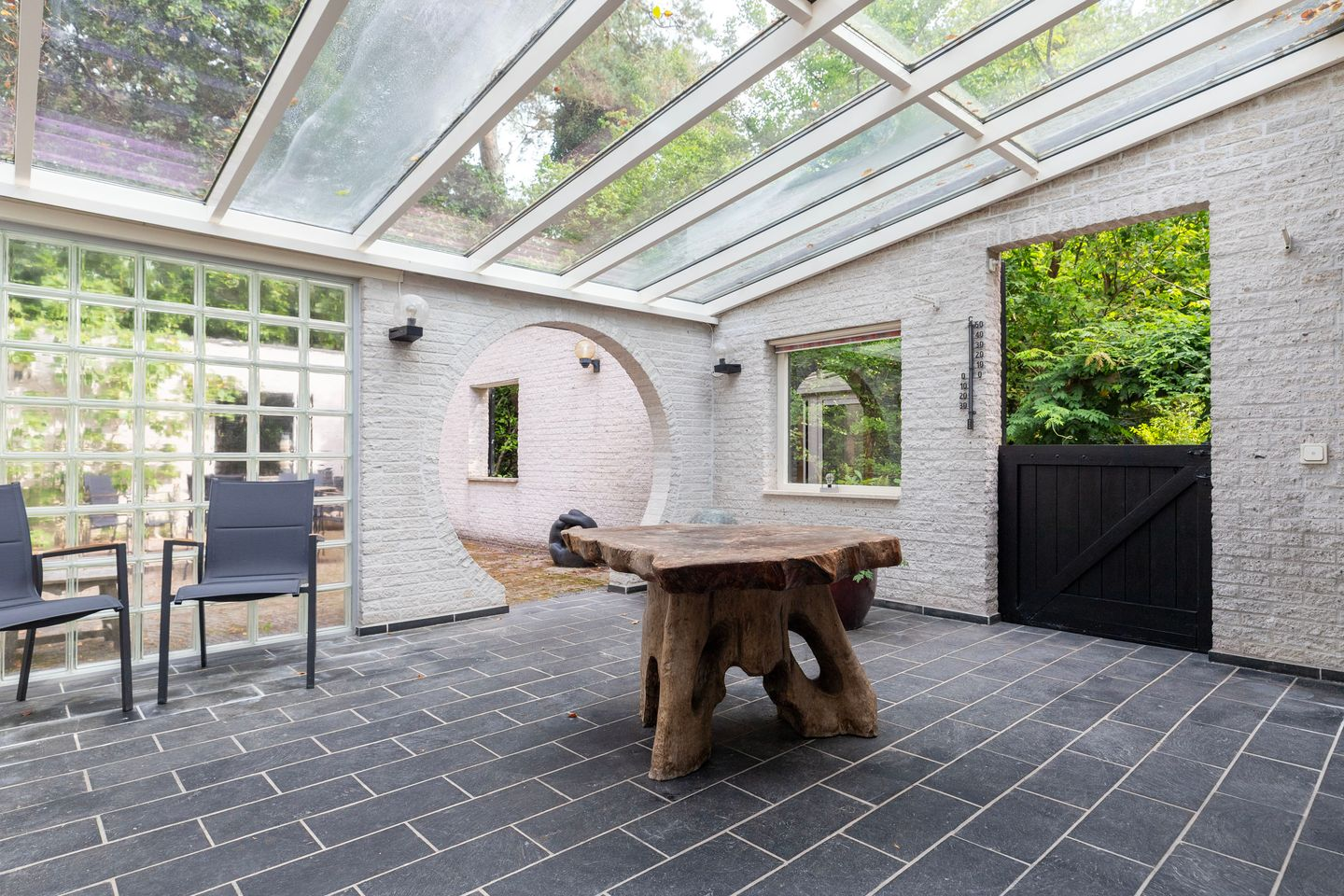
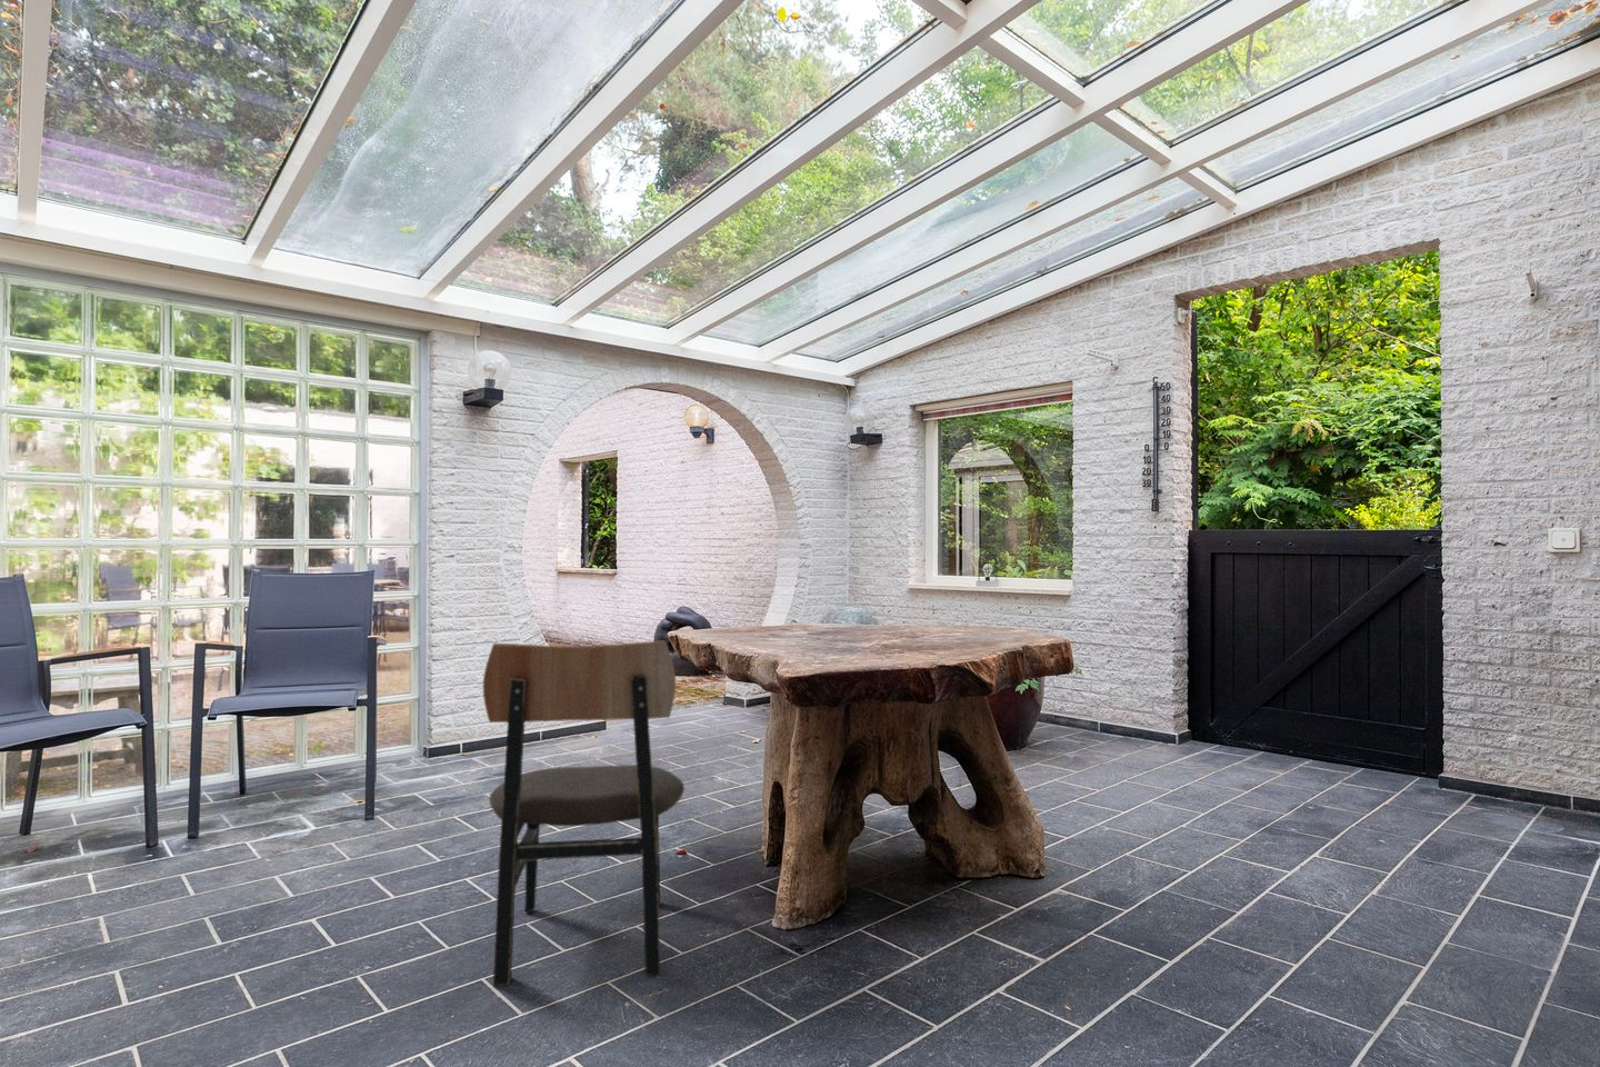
+ chair [482,639,686,987]
